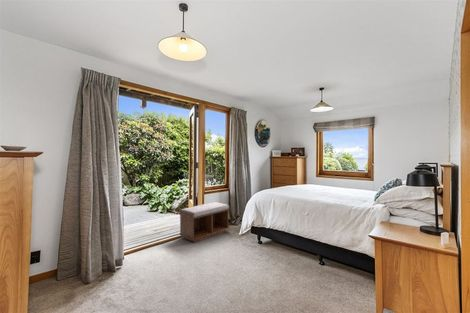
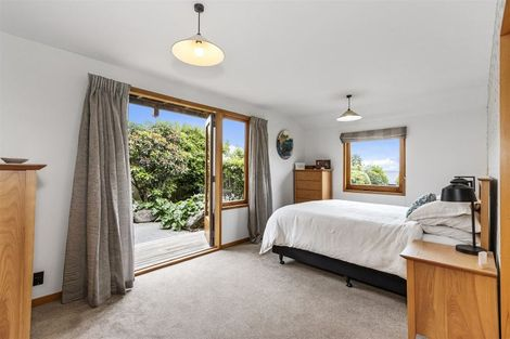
- bench [178,201,230,244]
